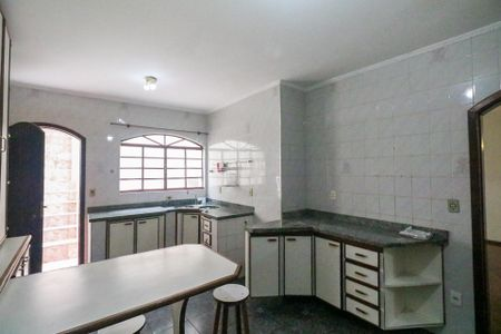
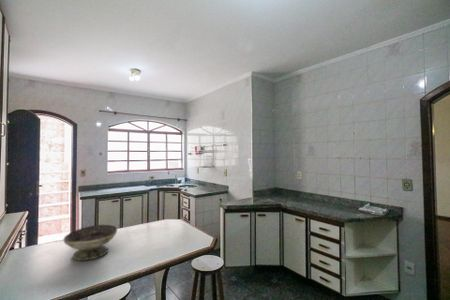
+ decorative bowl [63,224,118,262]
